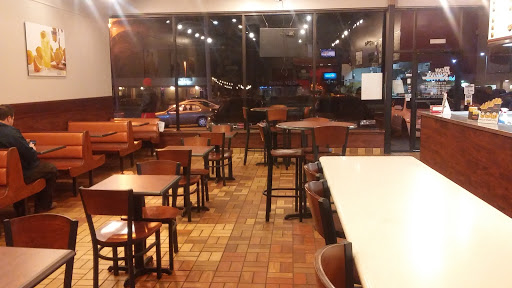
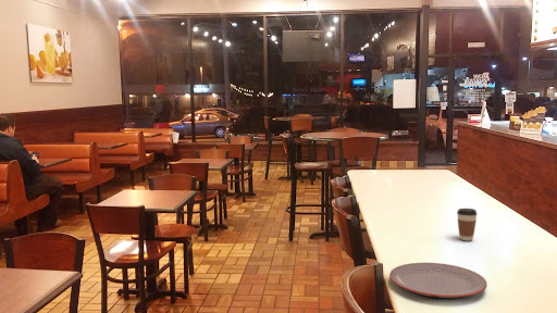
+ plate [388,262,488,299]
+ coffee cup [456,208,478,241]
